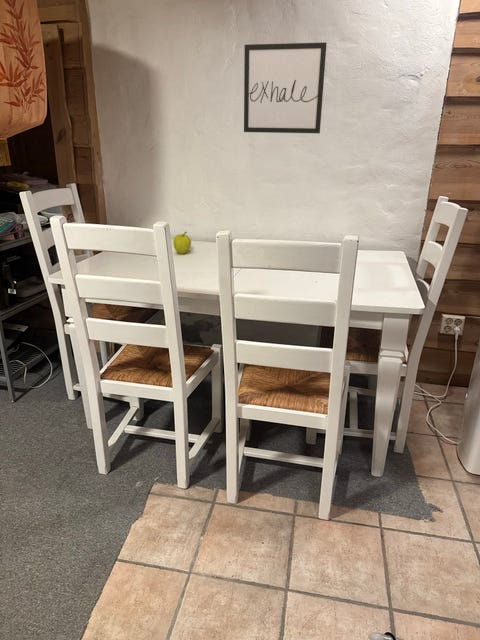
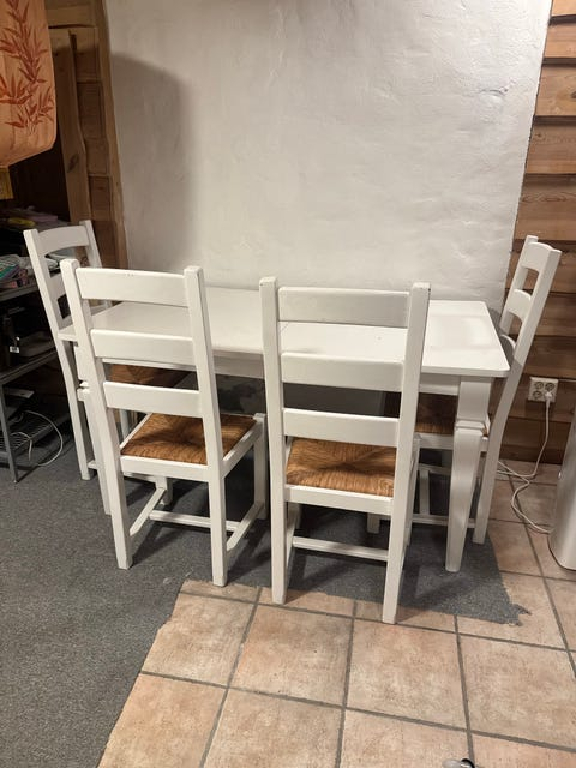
- wall art [243,41,328,134]
- fruit [172,231,192,255]
